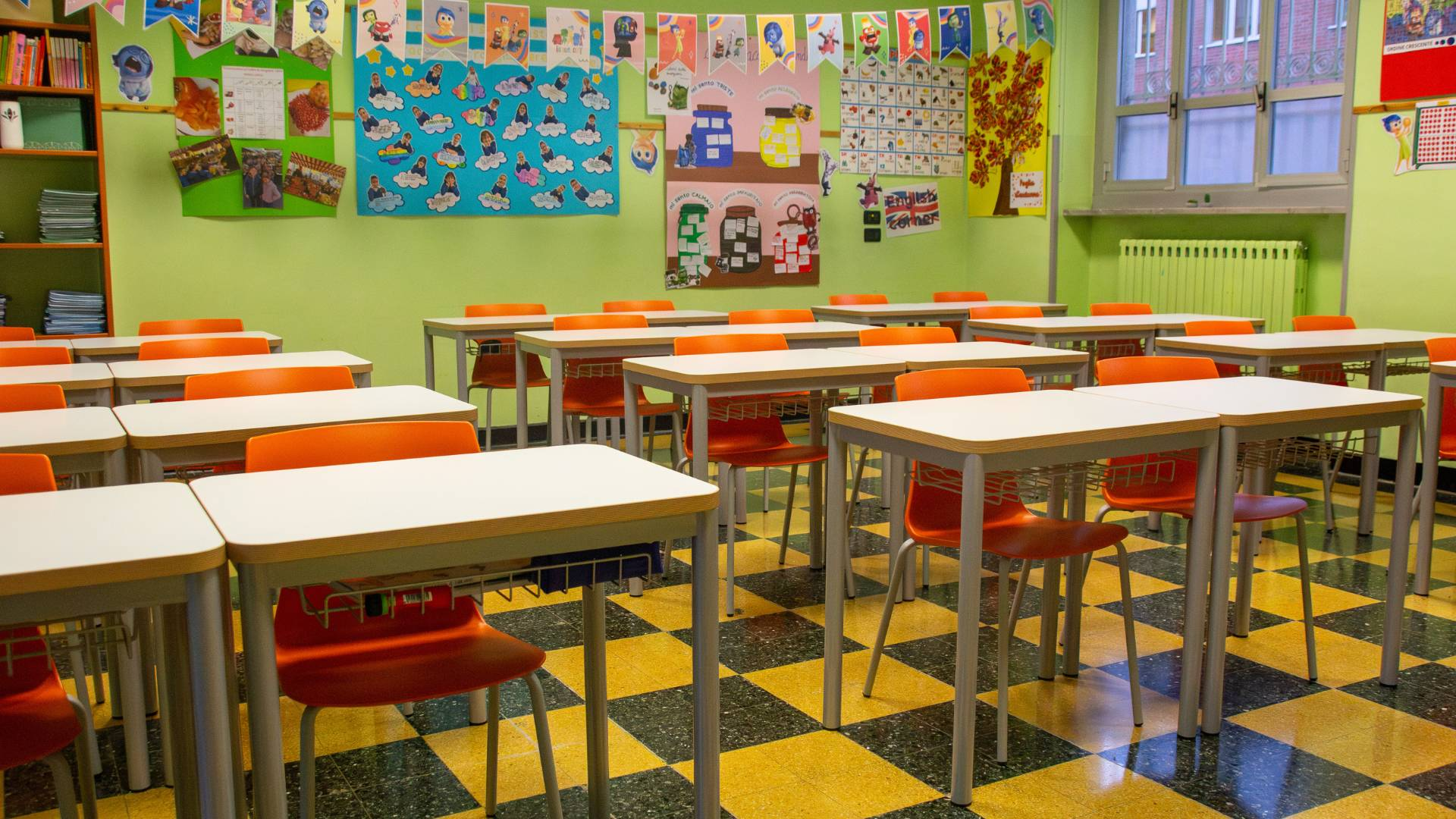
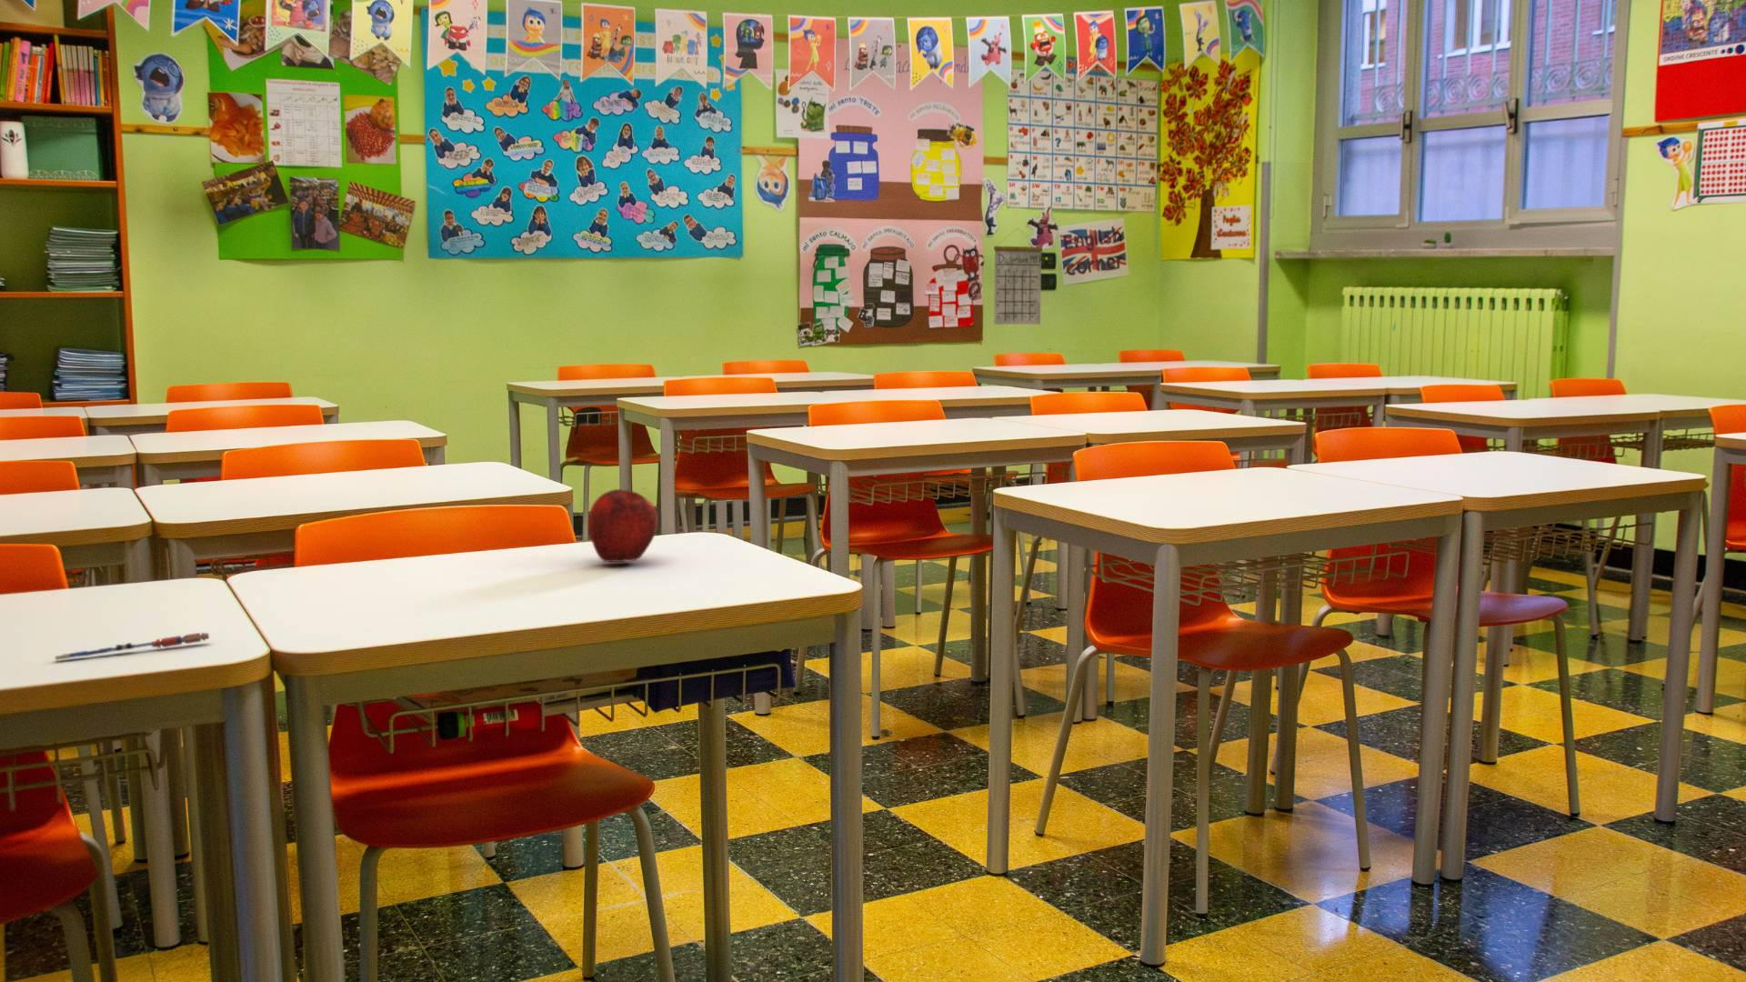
+ pen [54,632,210,662]
+ calendar [993,228,1044,325]
+ apple [588,488,658,562]
